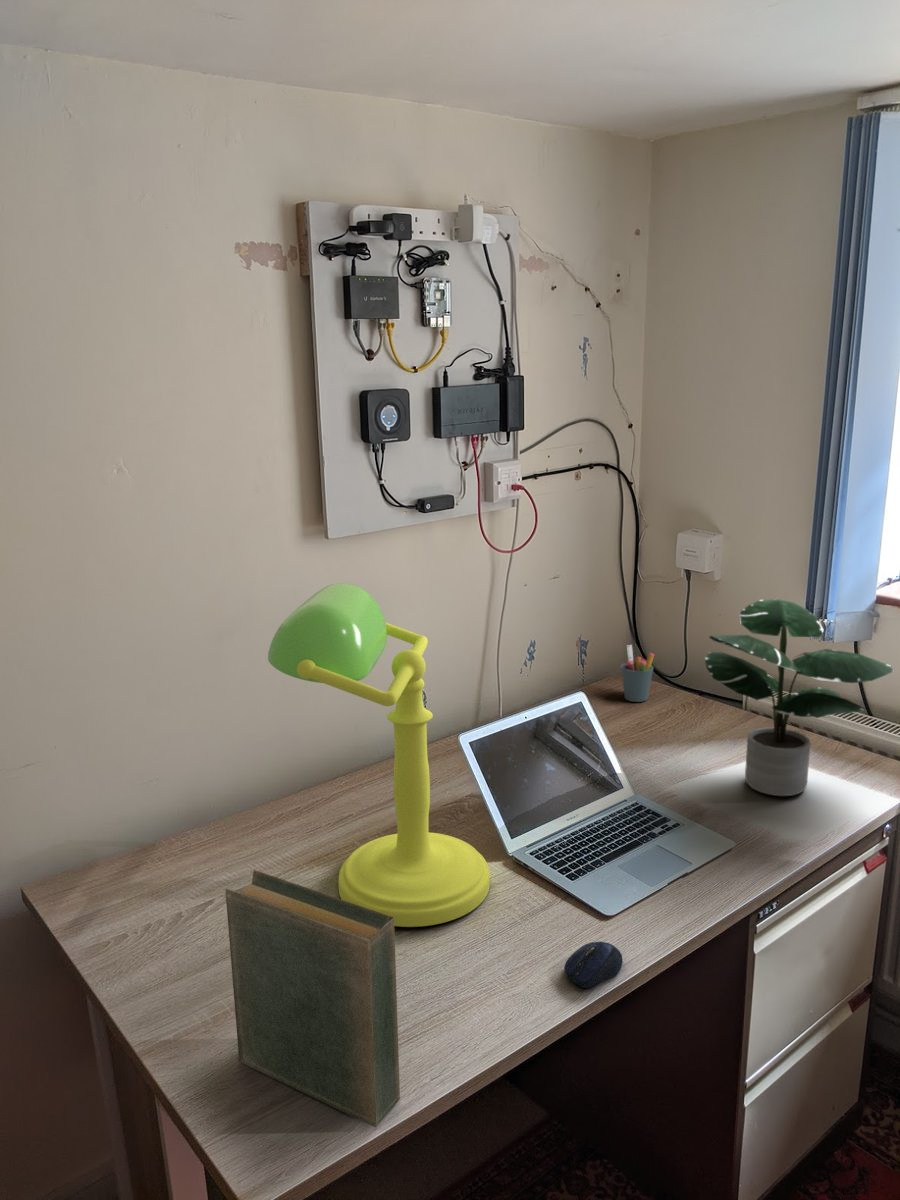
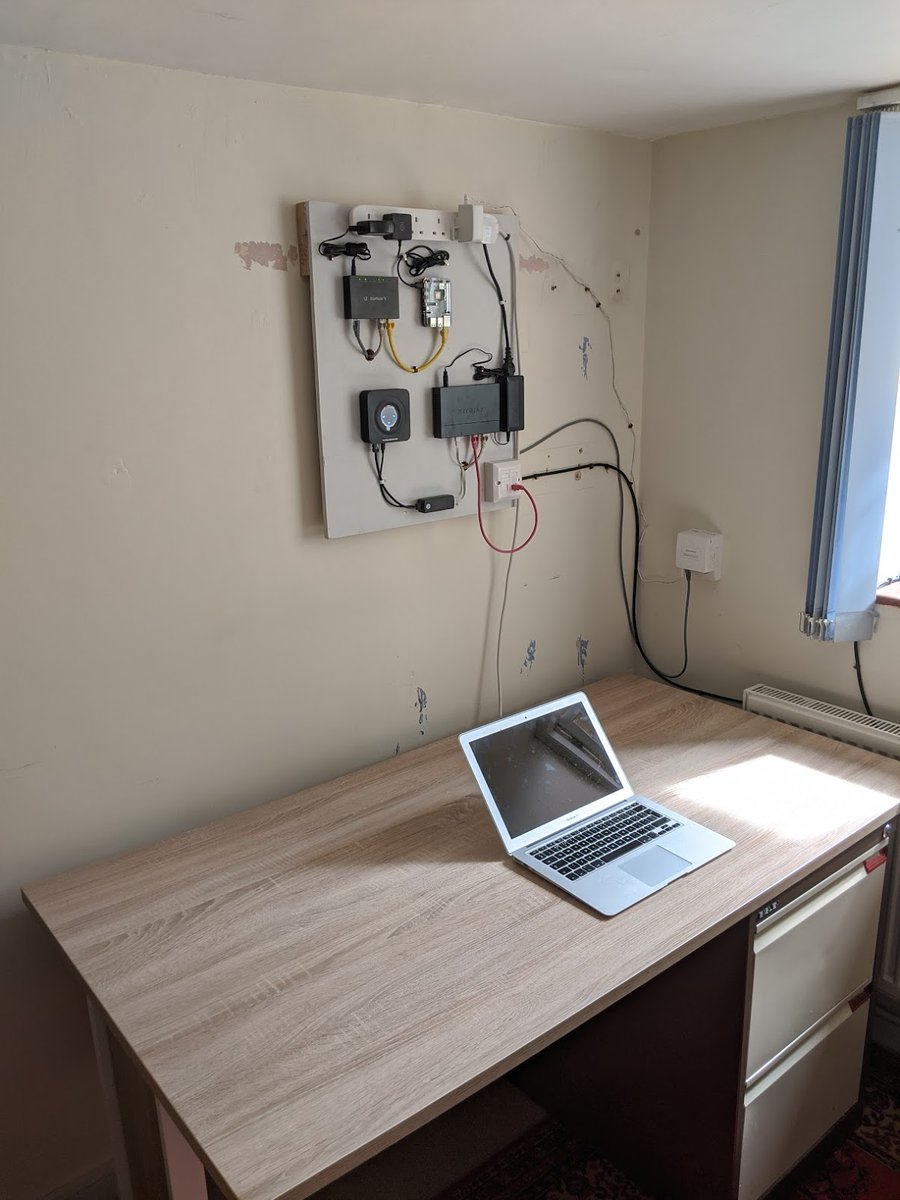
- desk lamp [267,582,491,928]
- pen holder [620,644,655,703]
- computer mouse [564,941,624,989]
- potted plant [704,598,895,797]
- book [224,869,401,1128]
